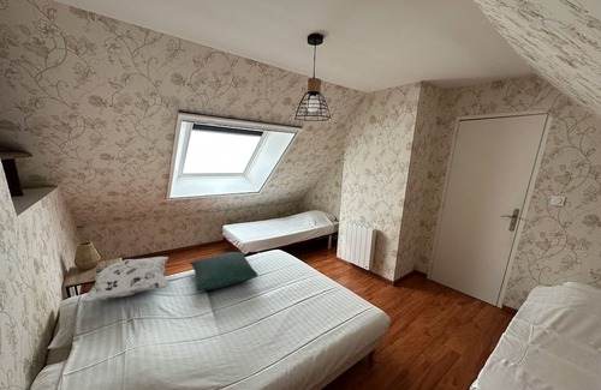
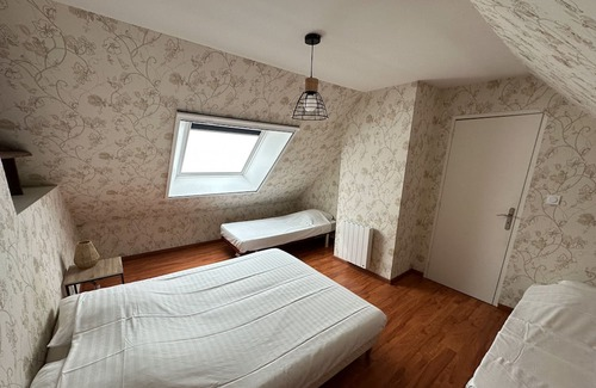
- pillow [189,251,258,292]
- decorative pillow [77,256,171,305]
